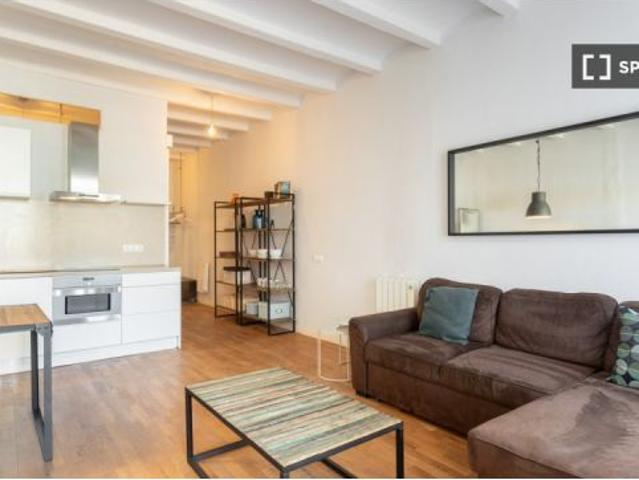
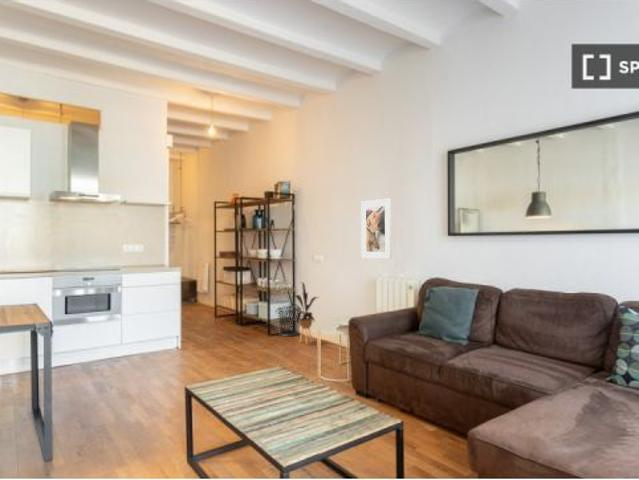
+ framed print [360,197,392,260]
+ house plant [287,281,320,346]
+ waste bin [276,305,302,337]
